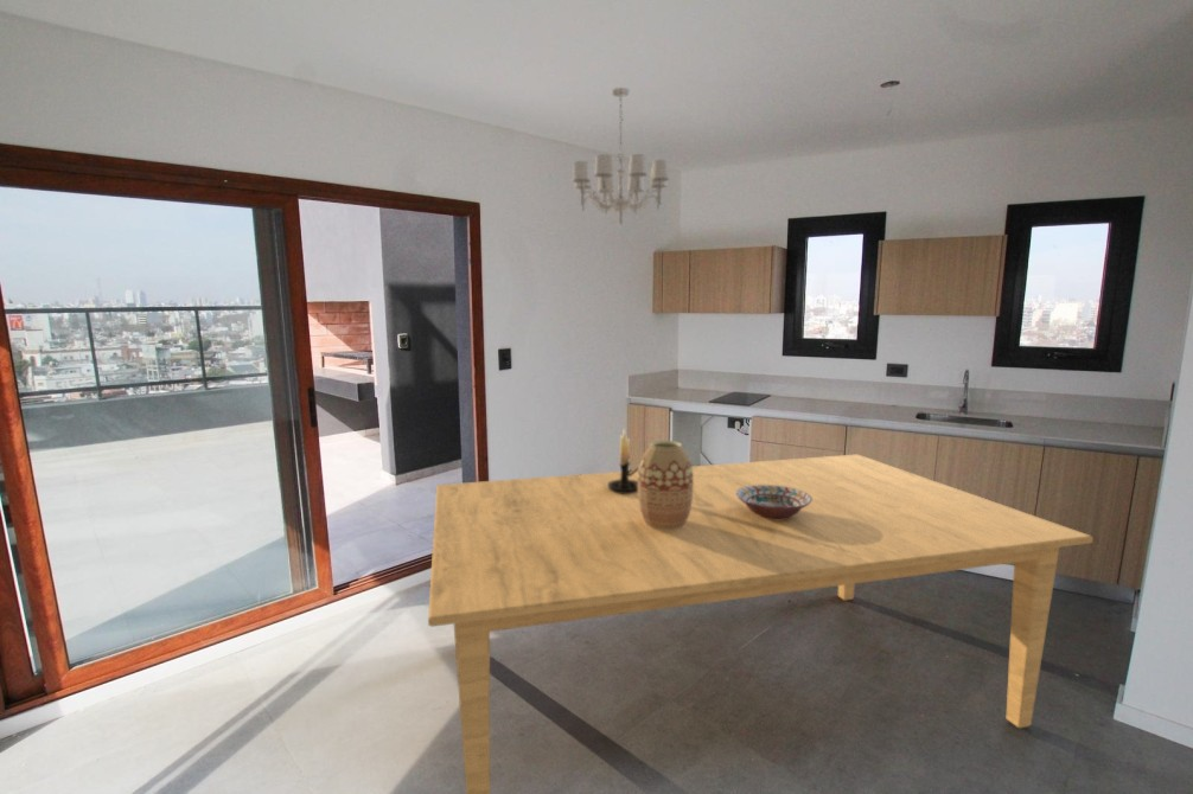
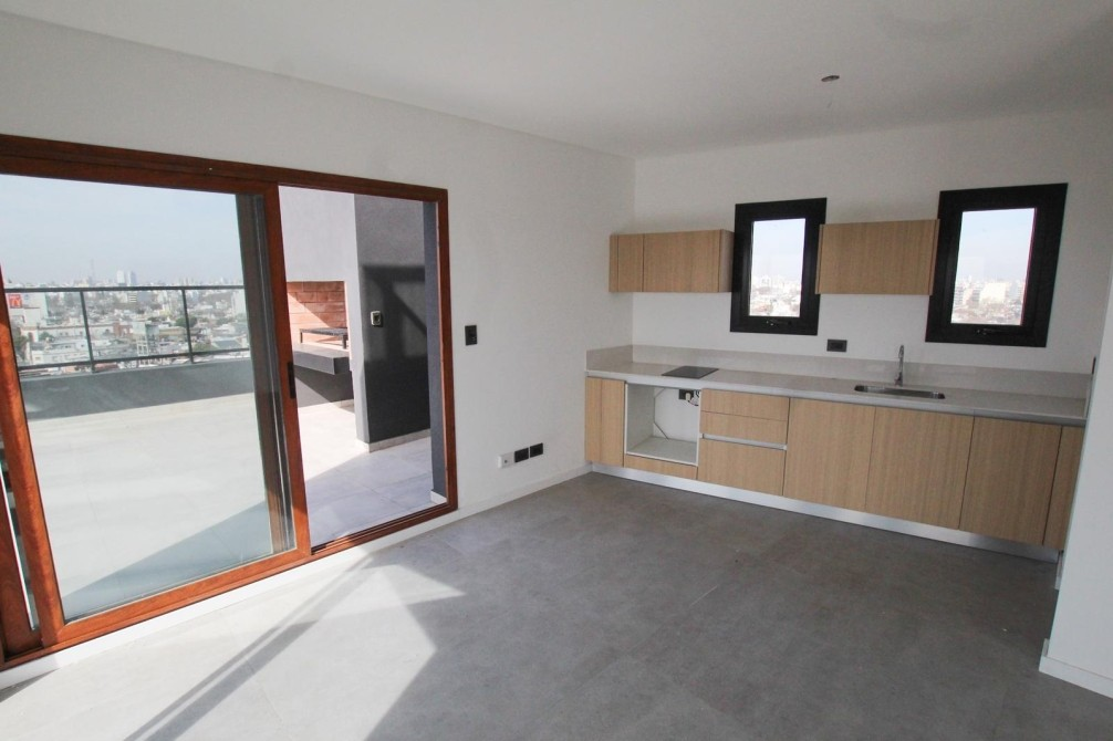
- candle holder [608,427,639,493]
- dining table [427,454,1095,794]
- decorative bowl [736,485,812,519]
- chandelier [572,87,670,225]
- vase [638,440,693,531]
